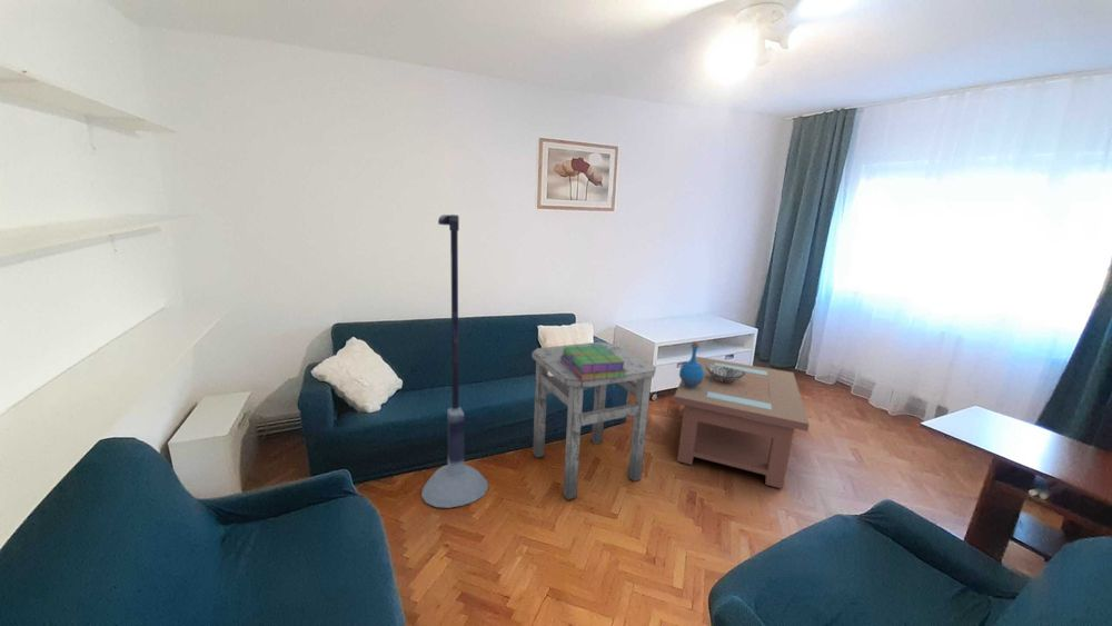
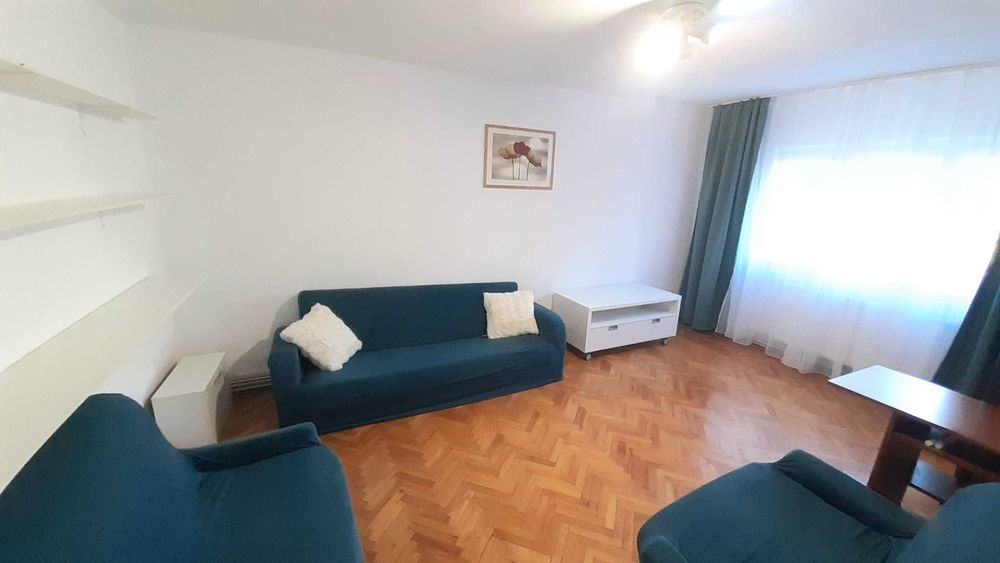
- side table [530,341,657,501]
- floor lamp [420,213,489,509]
- coffee table [673,356,811,490]
- bottle [678,340,704,388]
- decorative bowl [706,365,746,384]
- stack of books [560,345,627,381]
